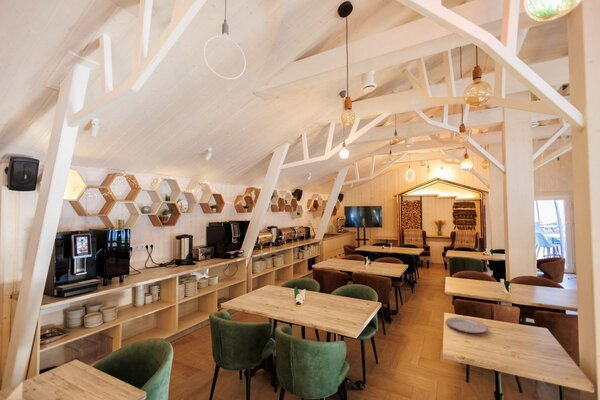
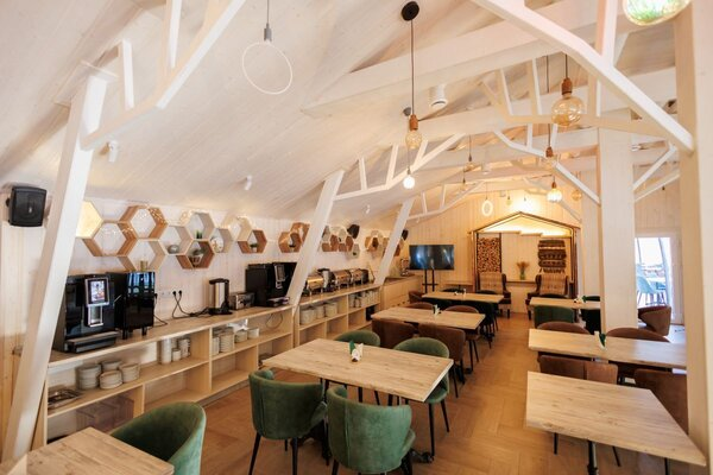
- plate [445,316,489,334]
